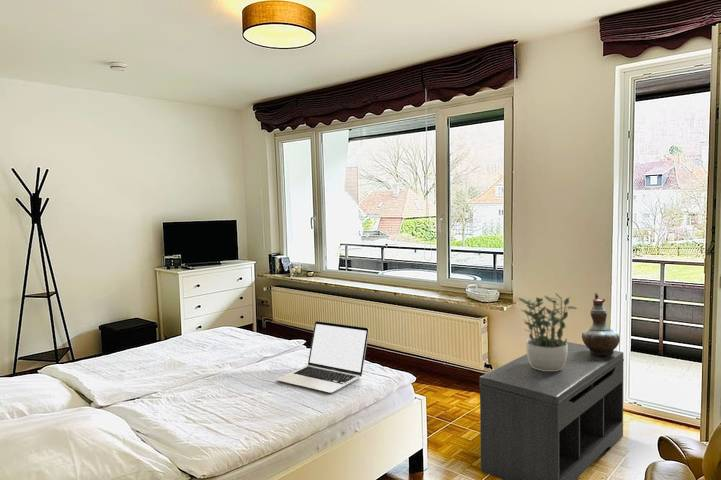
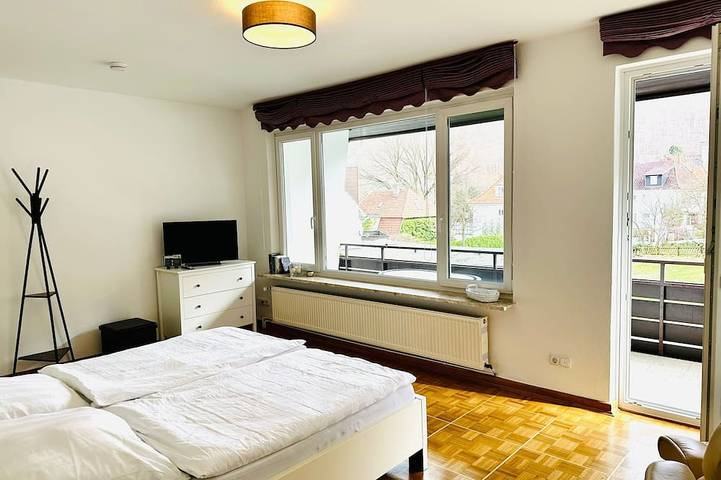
- laptop [275,320,370,394]
- decorative vase [581,292,621,356]
- bench [478,341,625,480]
- potted plant [517,292,578,371]
